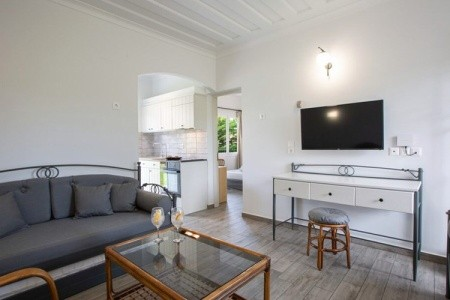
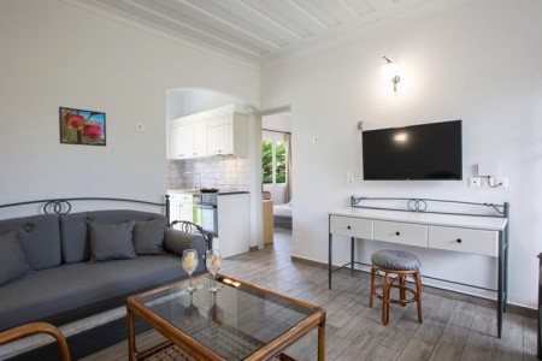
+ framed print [58,106,107,148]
